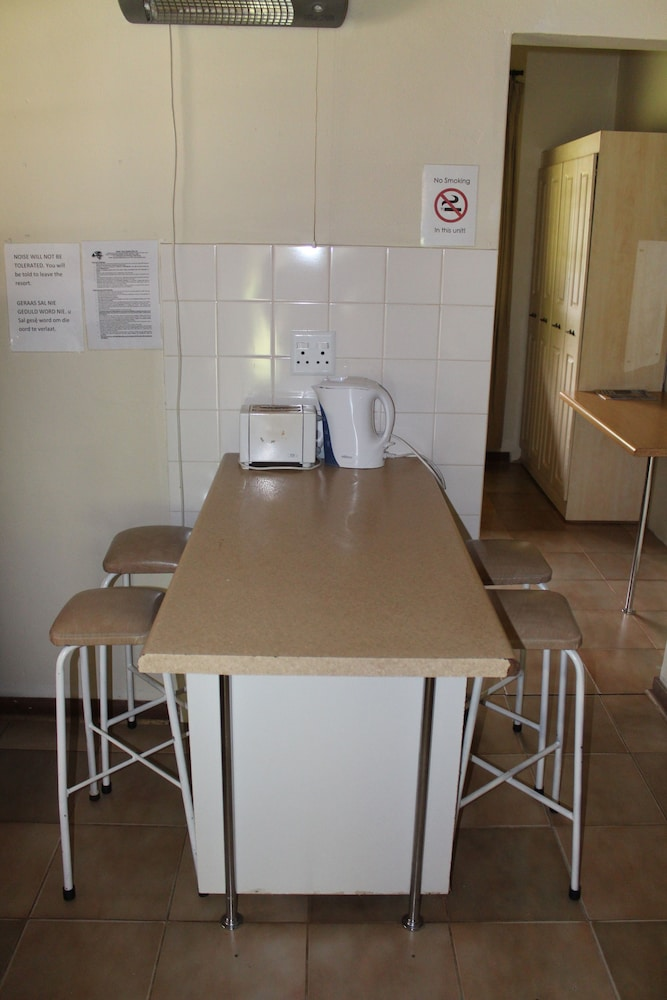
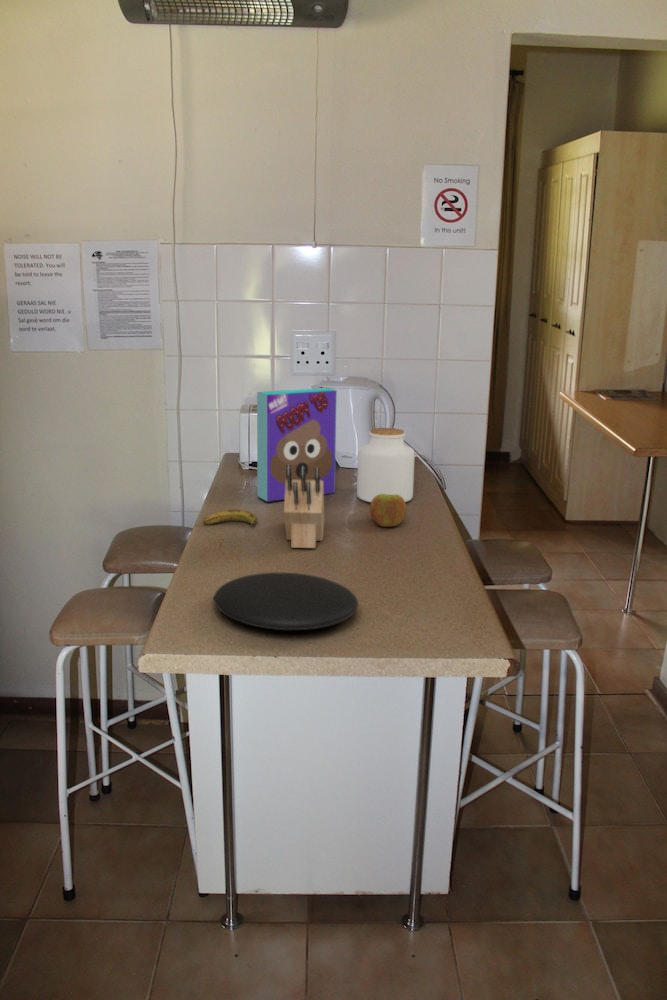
+ plate [213,572,359,631]
+ banana [202,509,259,528]
+ jar [356,427,416,503]
+ knife block [283,465,325,549]
+ apple [369,494,407,528]
+ cereal box [256,387,338,503]
